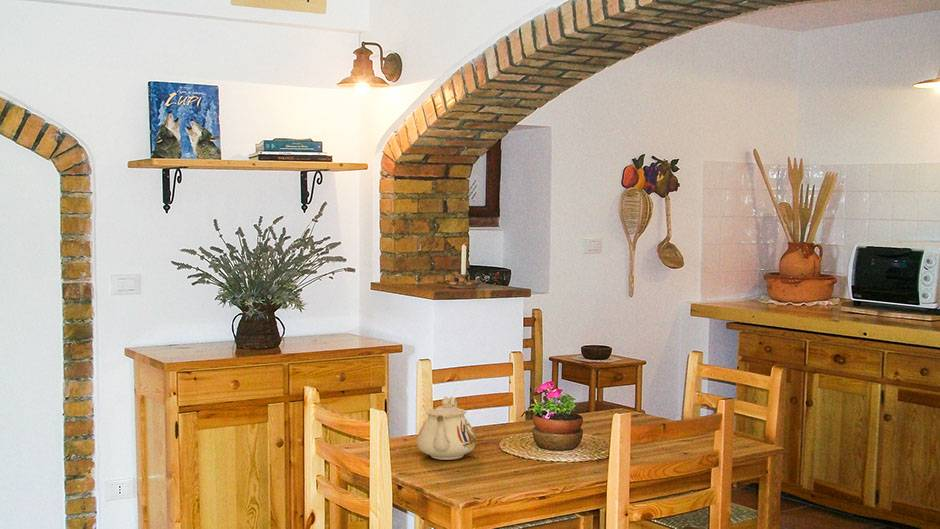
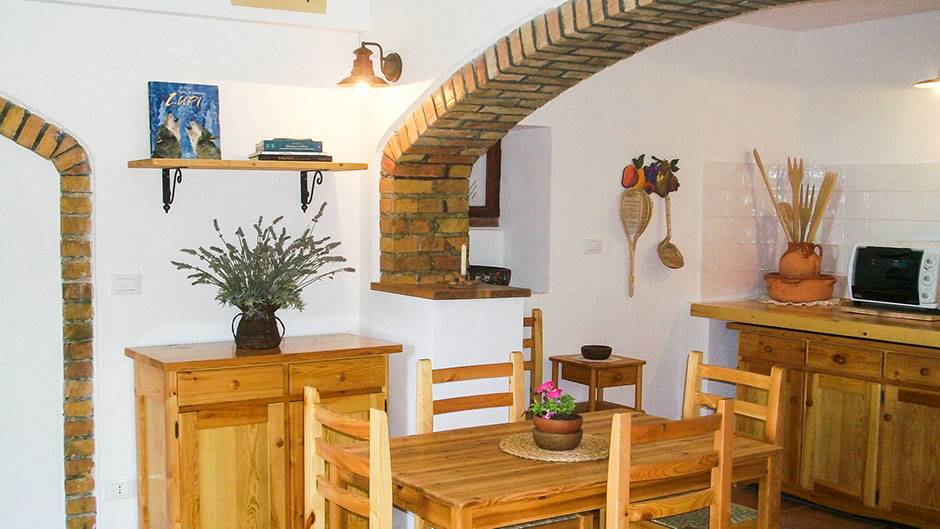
- teapot [416,396,477,461]
